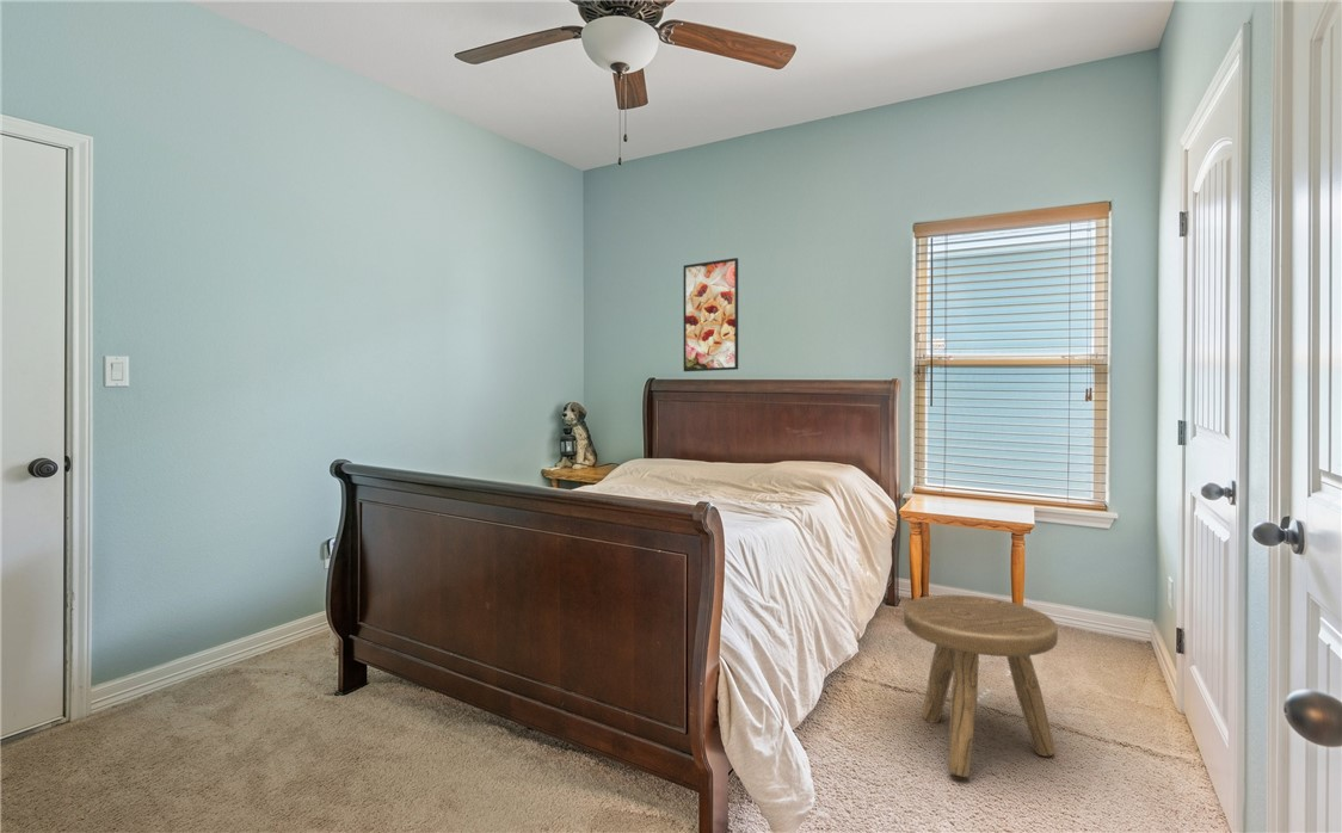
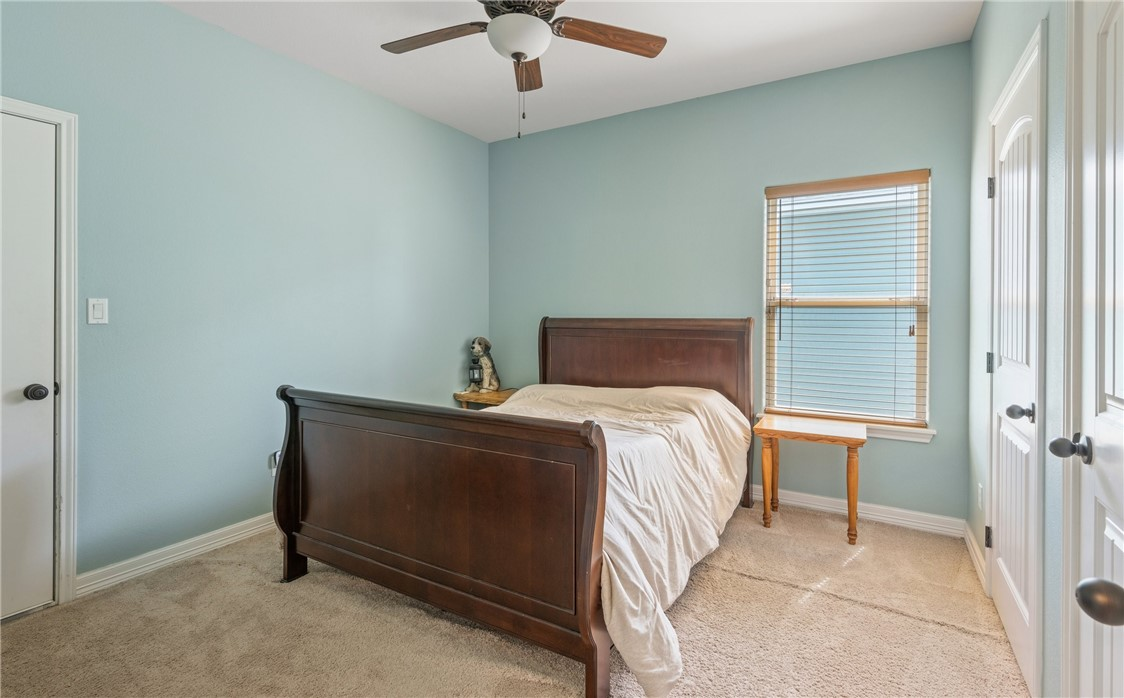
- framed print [683,257,739,372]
- stool [903,594,1059,778]
